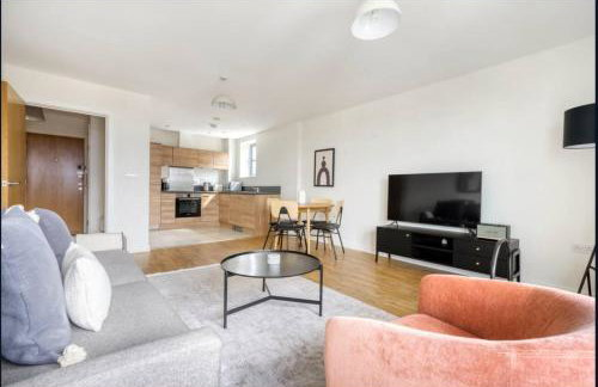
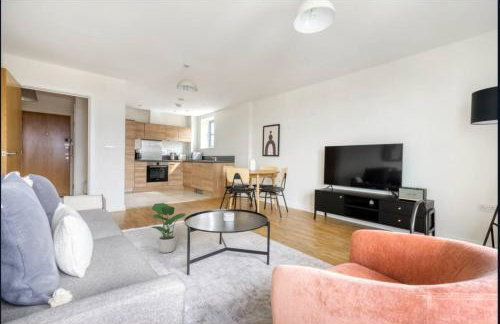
+ potted plant [151,202,187,254]
